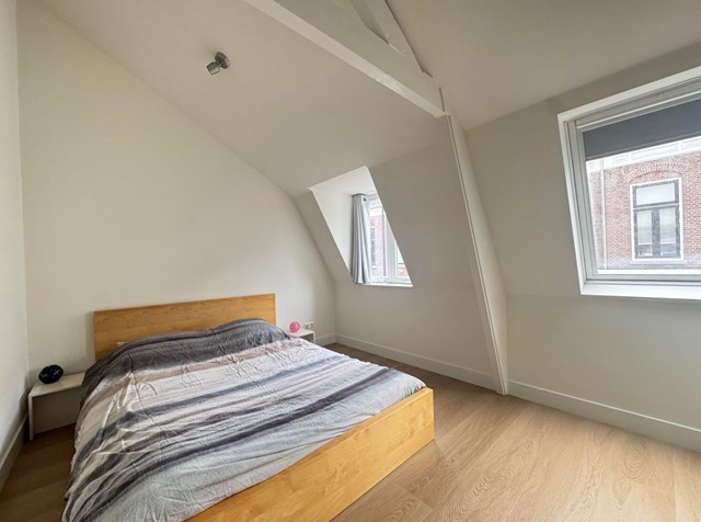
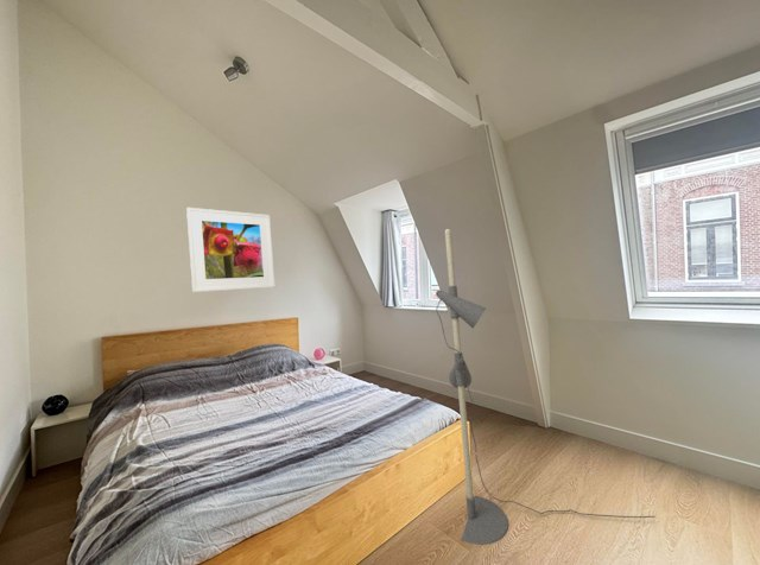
+ floor lamp [435,228,657,546]
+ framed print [185,207,276,293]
